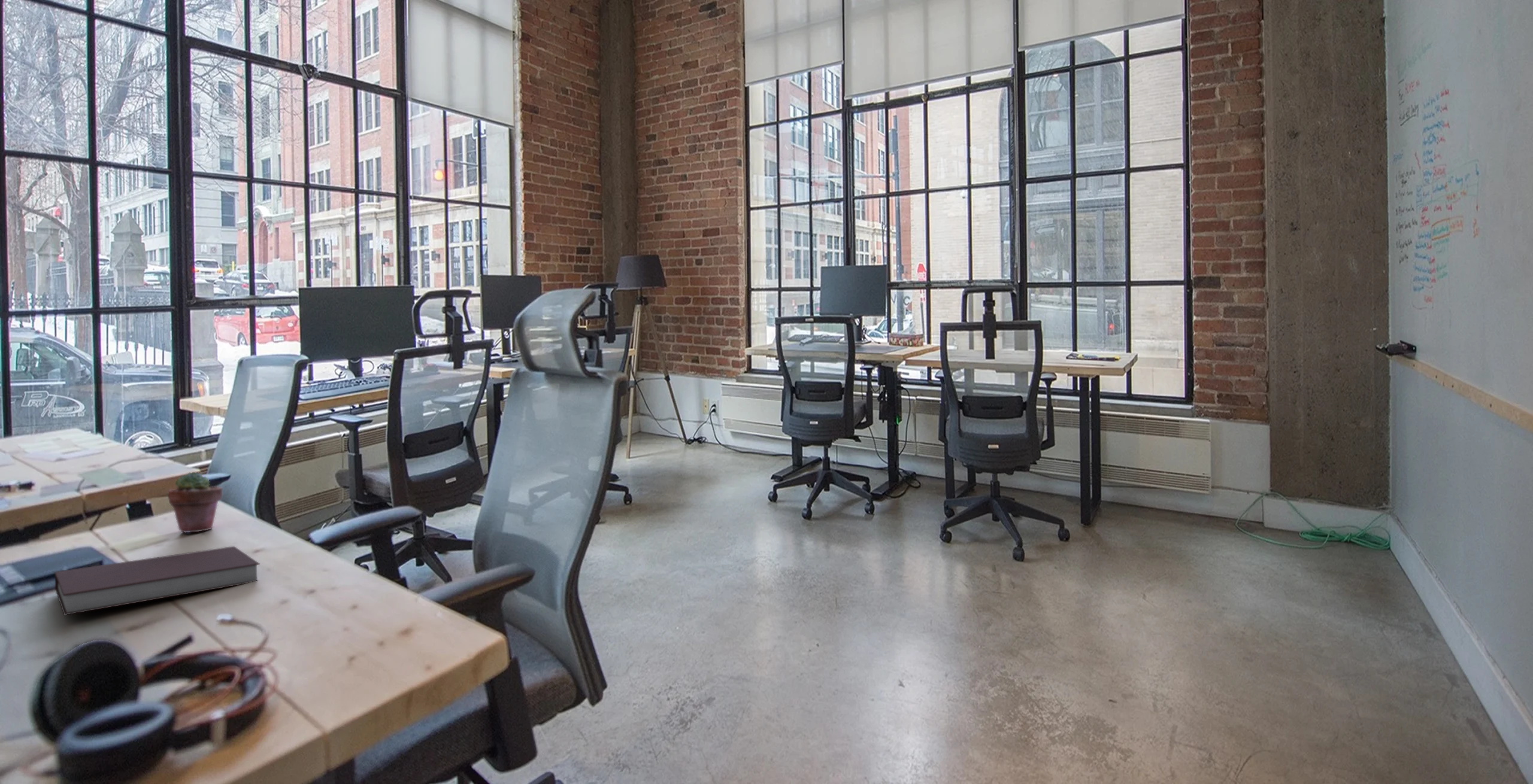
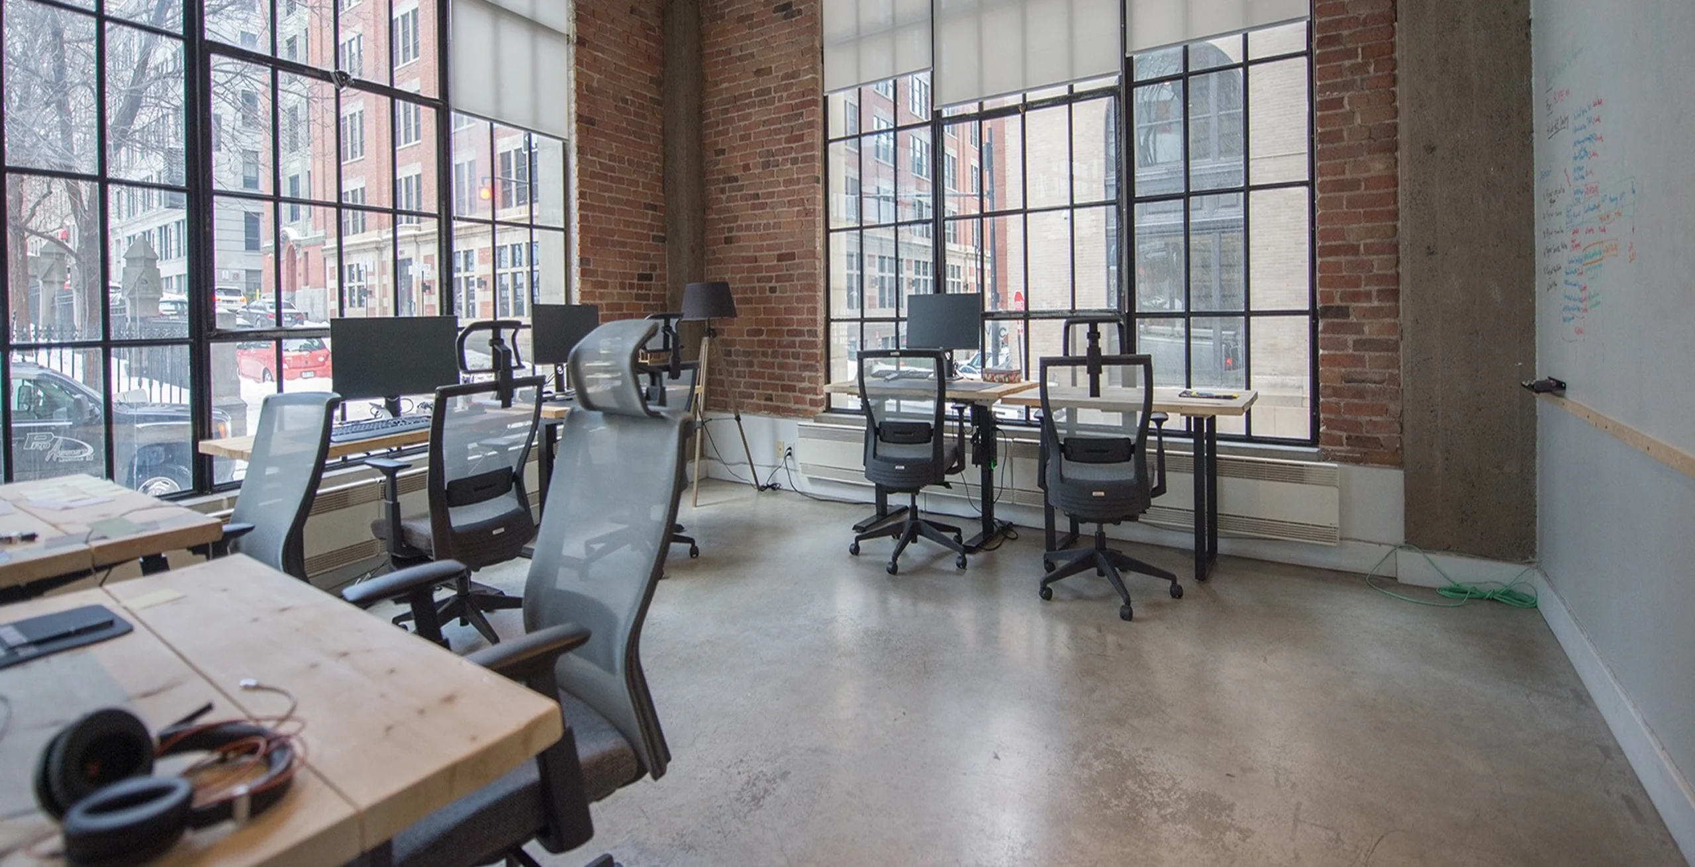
- potted succulent [168,471,223,533]
- notebook [54,546,260,616]
